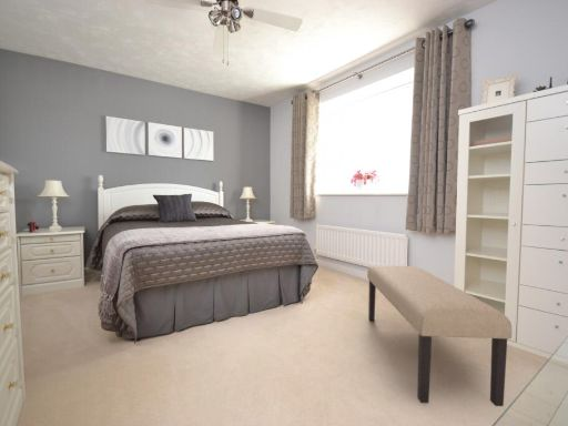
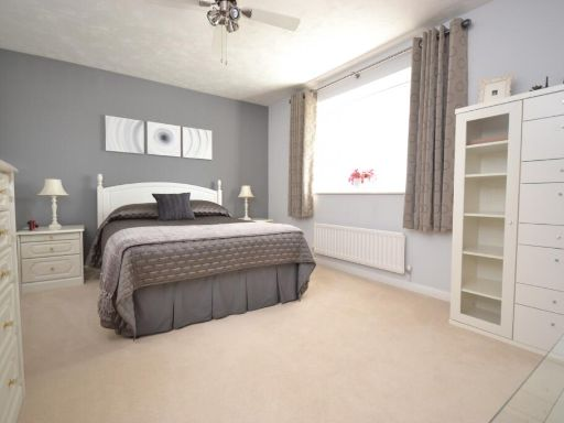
- bench [366,264,513,407]
